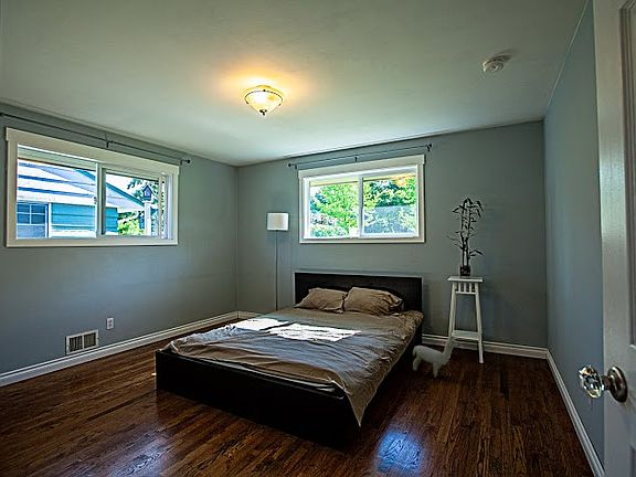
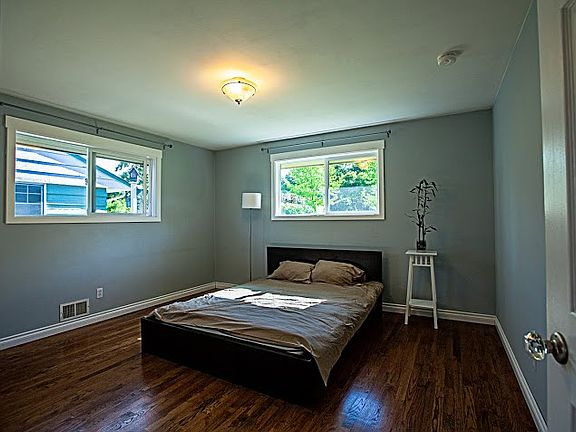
- plush toy [412,336,459,379]
